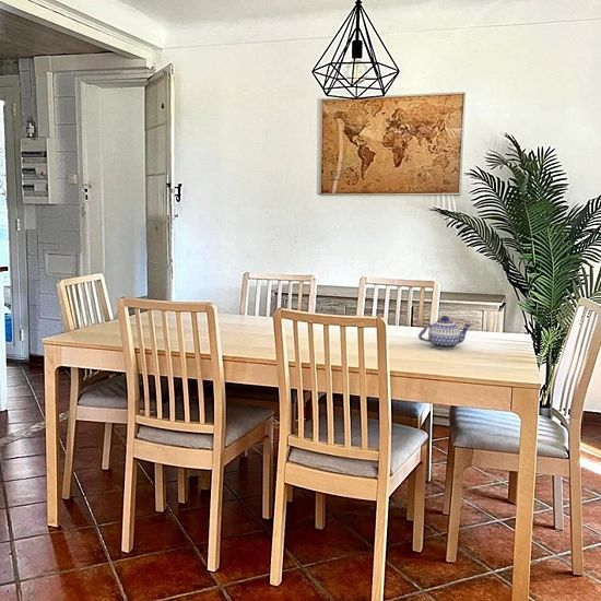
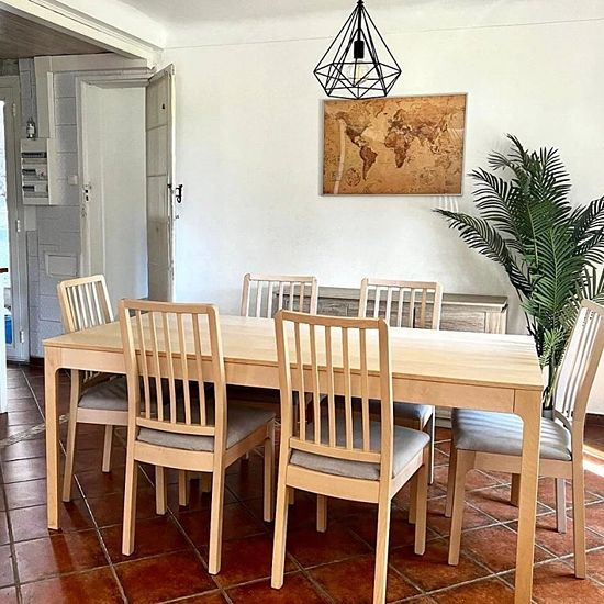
- teapot [417,315,473,351]
